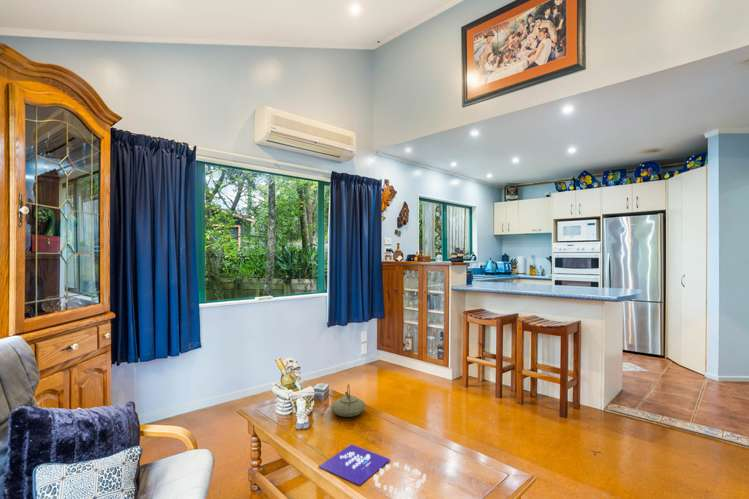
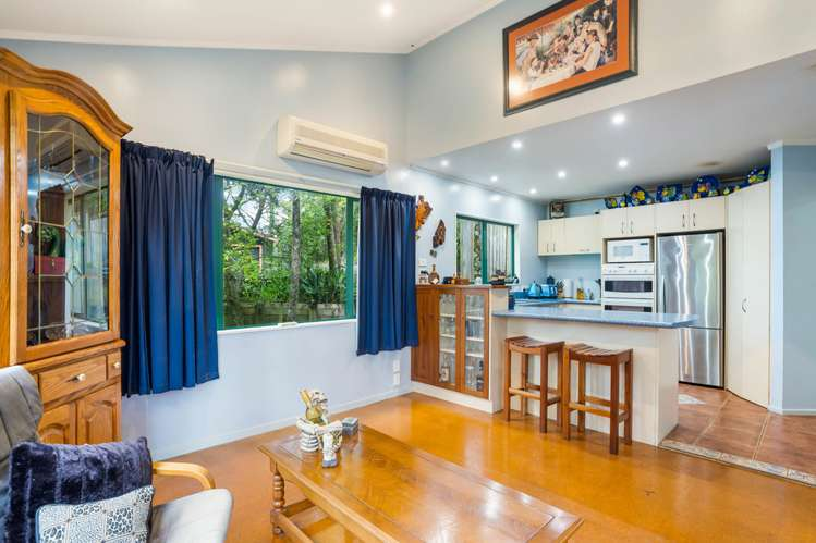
- board game [318,443,427,499]
- teapot [330,383,367,418]
